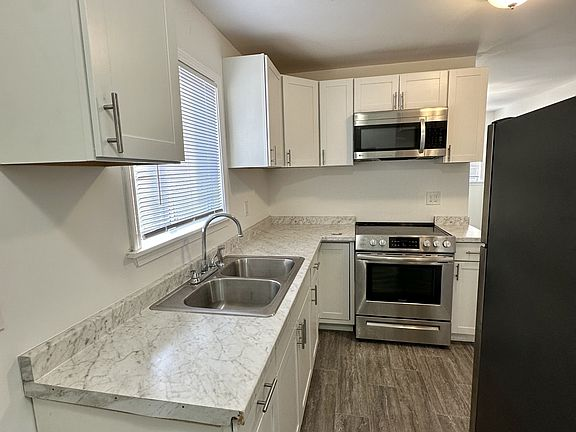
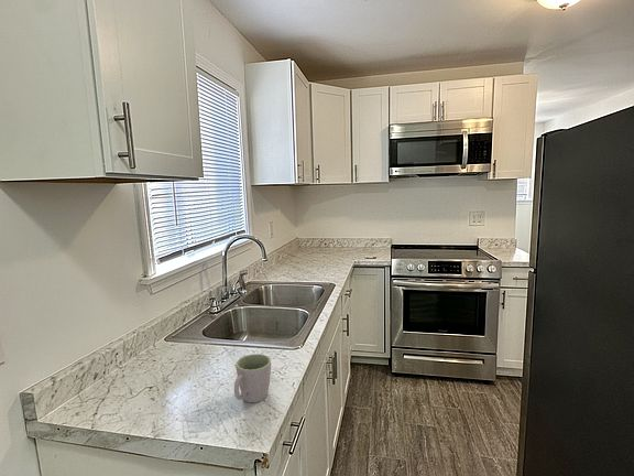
+ mug [233,353,272,403]
